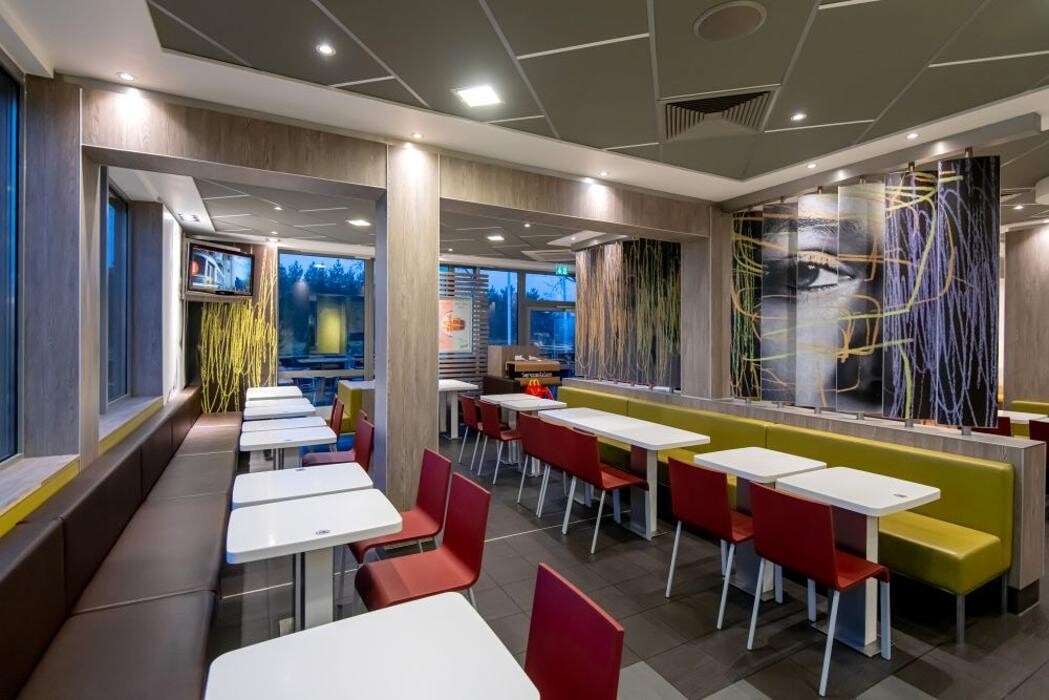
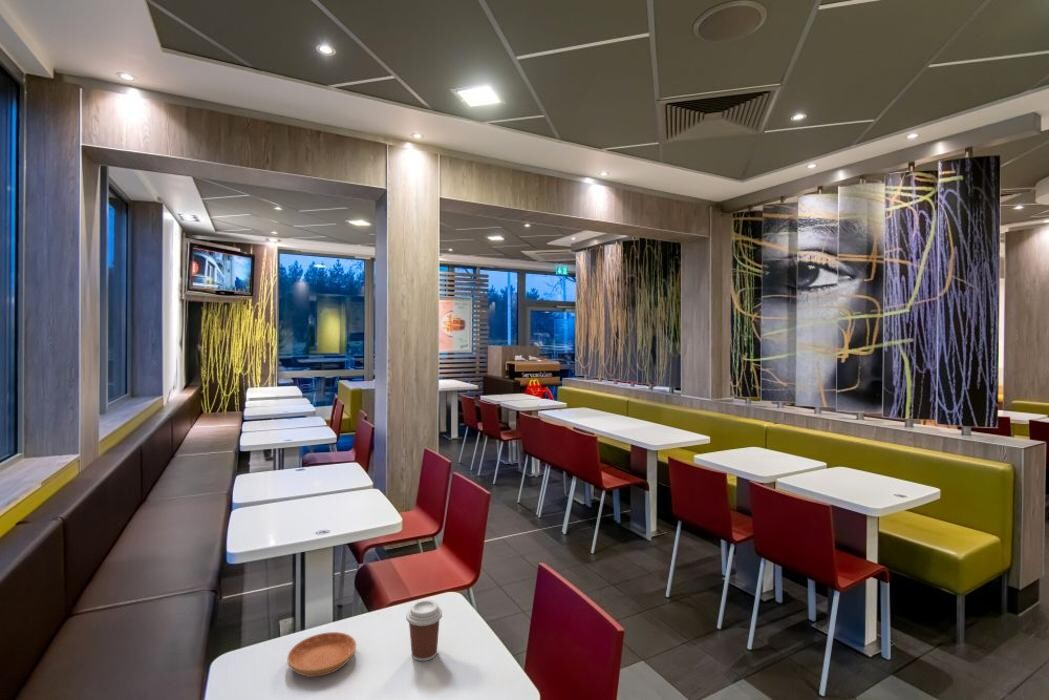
+ saucer [286,631,357,678]
+ coffee cup [405,599,443,662]
